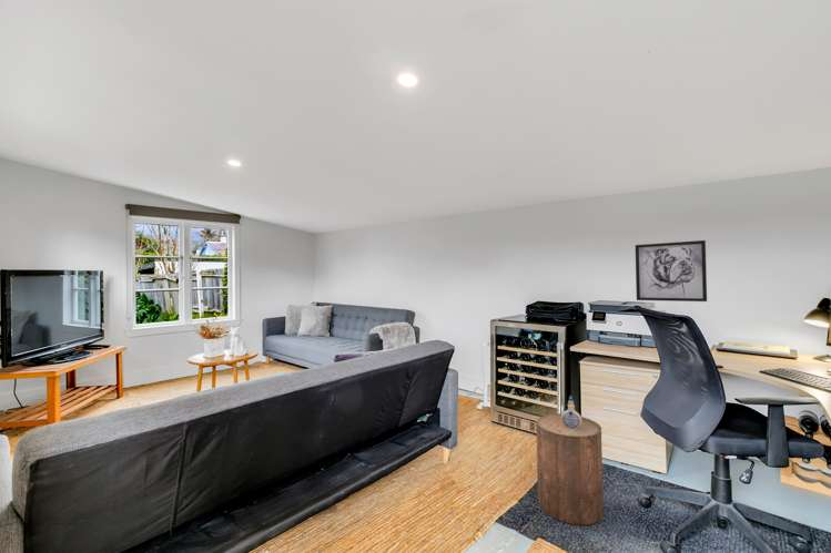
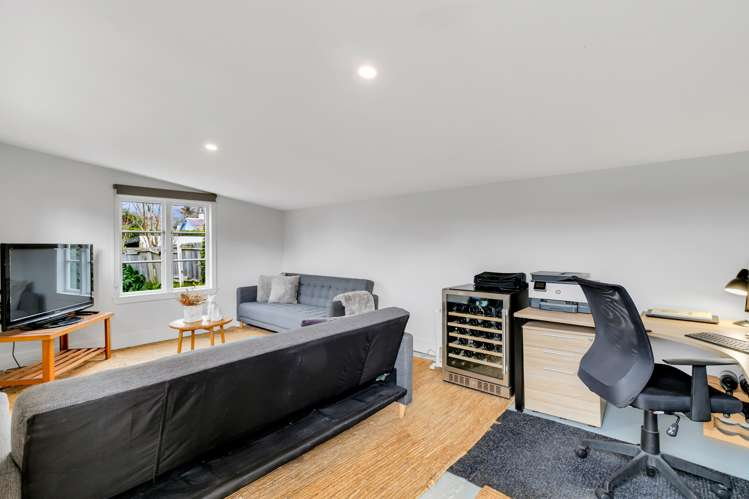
- decorative bottle [561,395,582,430]
- wall art [635,239,708,303]
- stool [535,412,605,526]
